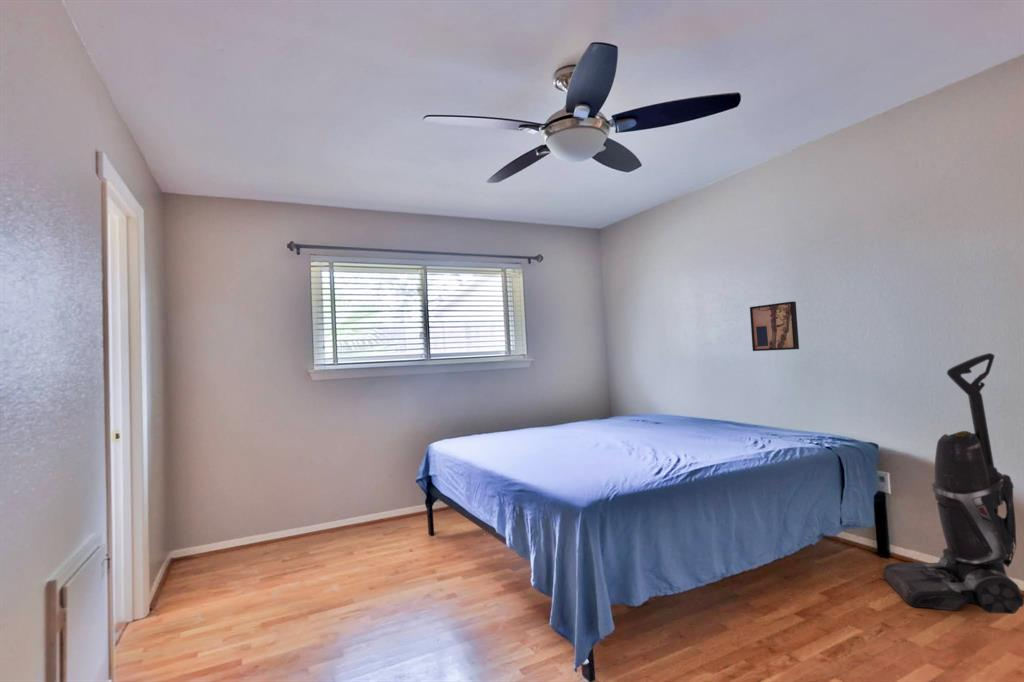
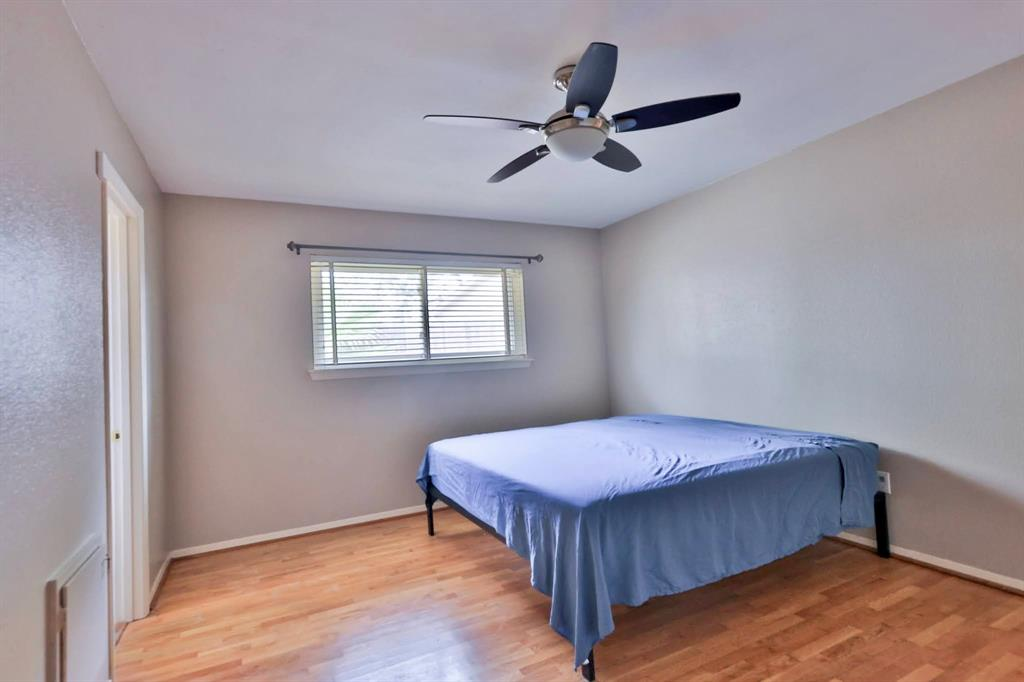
- wall art [749,301,800,352]
- vacuum cleaner [882,352,1024,615]
